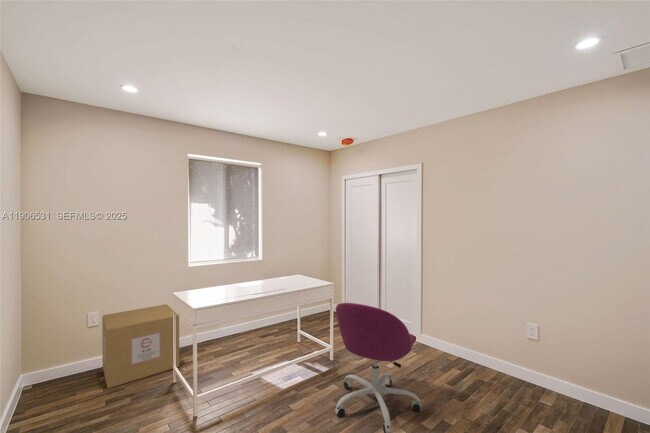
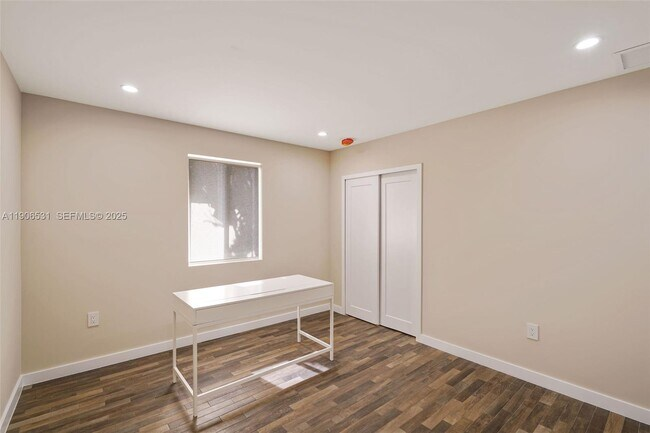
- office chair [334,302,422,433]
- cardboard box [101,303,180,389]
